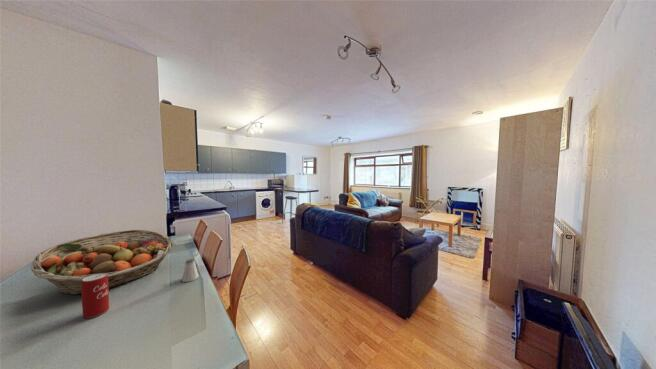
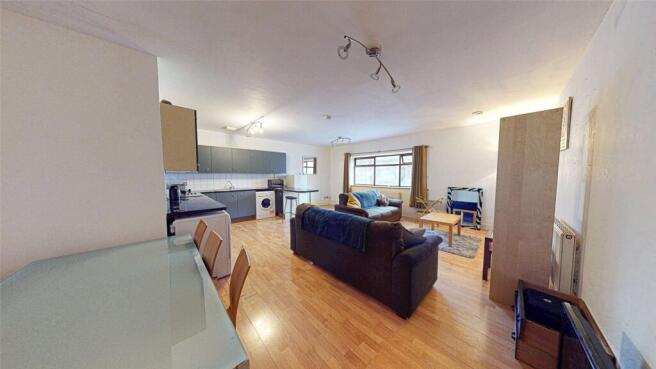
- beverage can [81,273,110,319]
- fruit basket [30,229,174,296]
- saltshaker [181,258,199,283]
